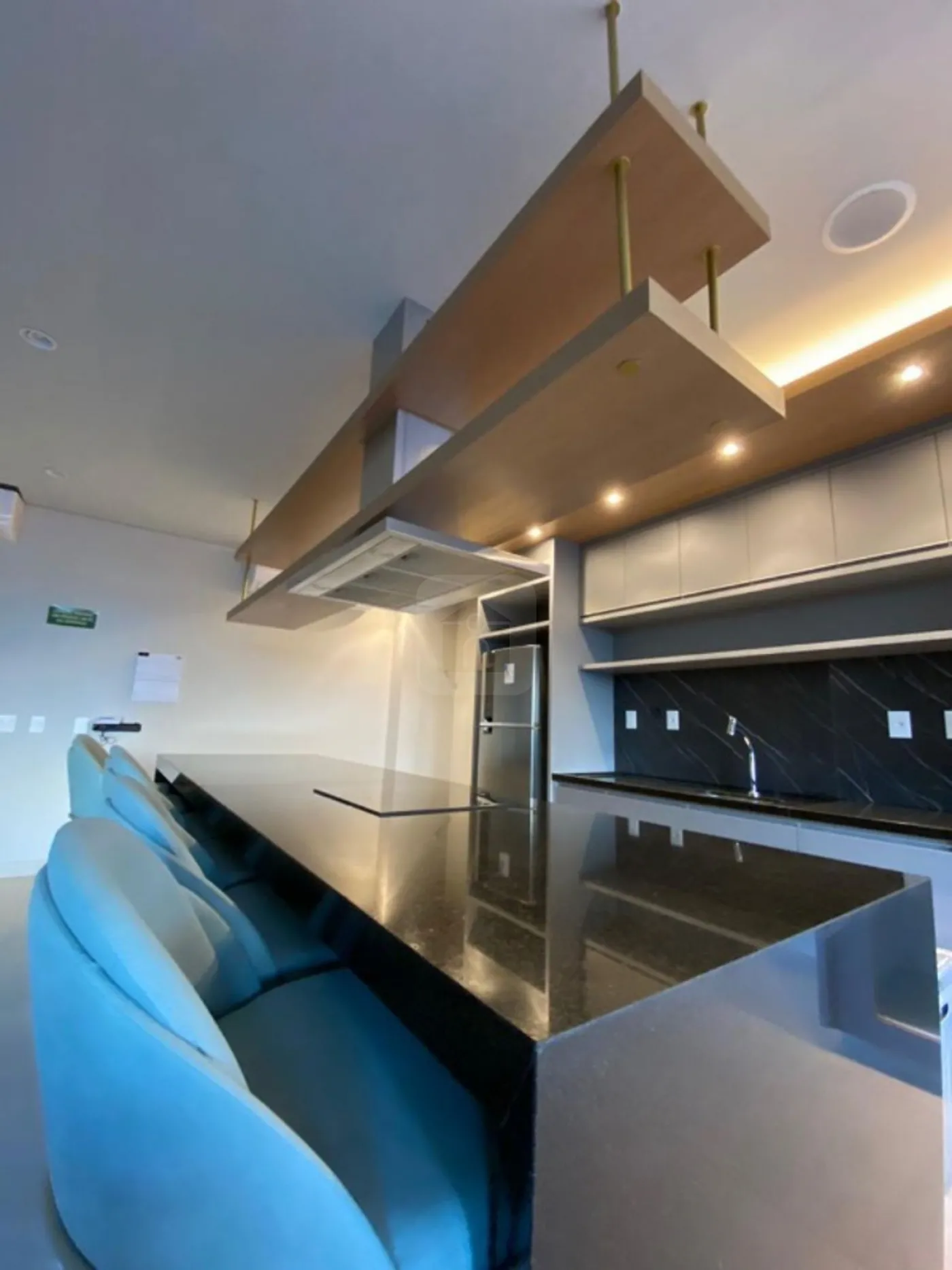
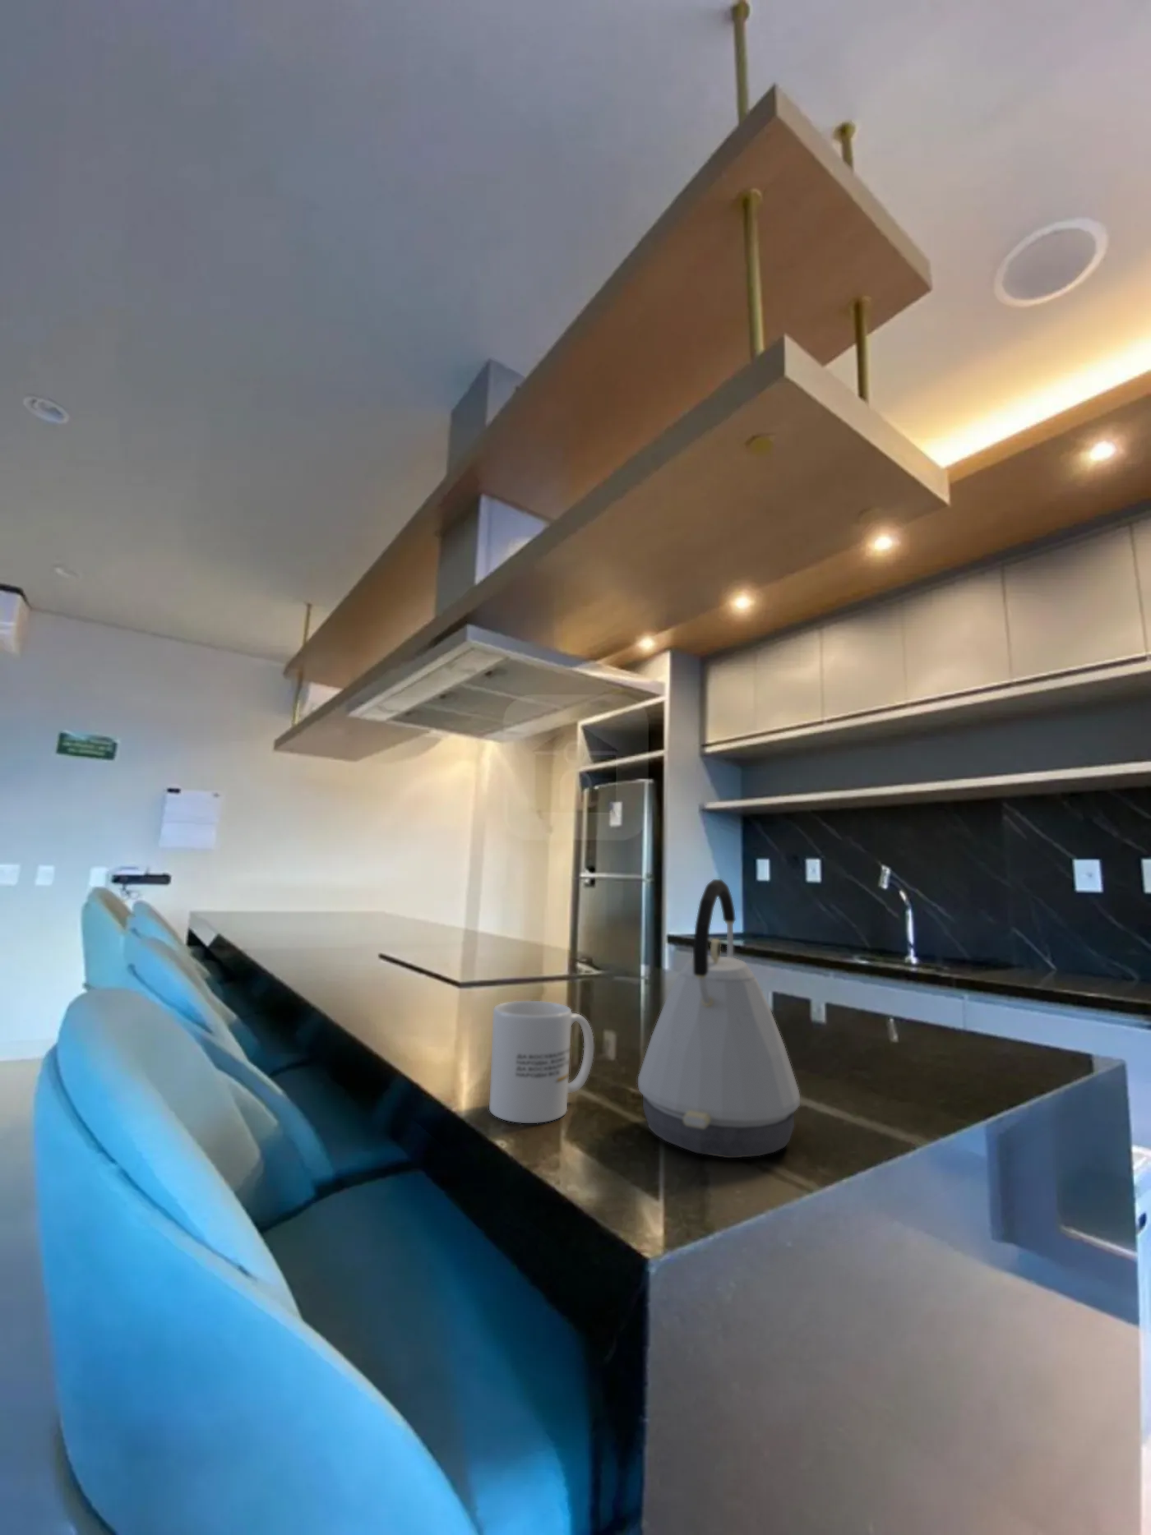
+ kettle [637,879,800,1159]
+ mug [488,1000,595,1124]
